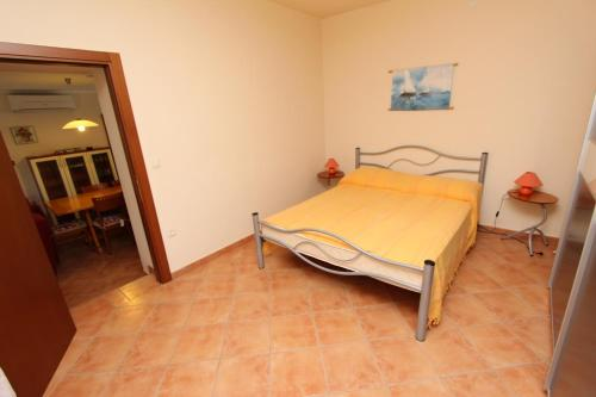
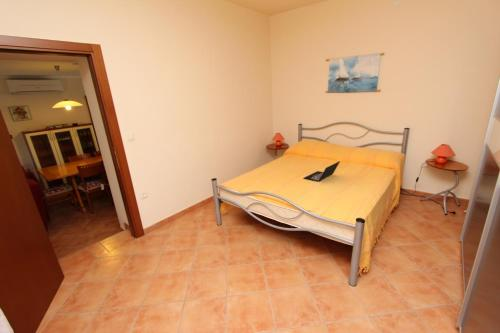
+ laptop [303,160,341,183]
